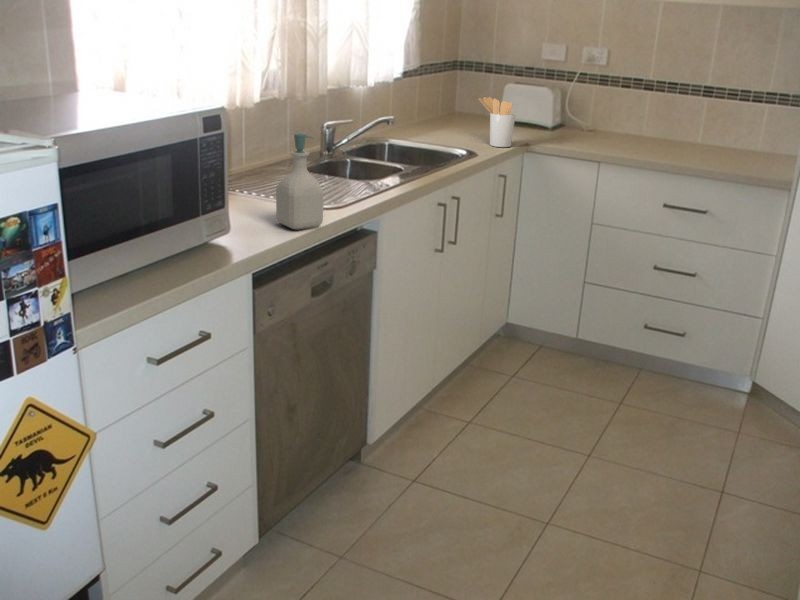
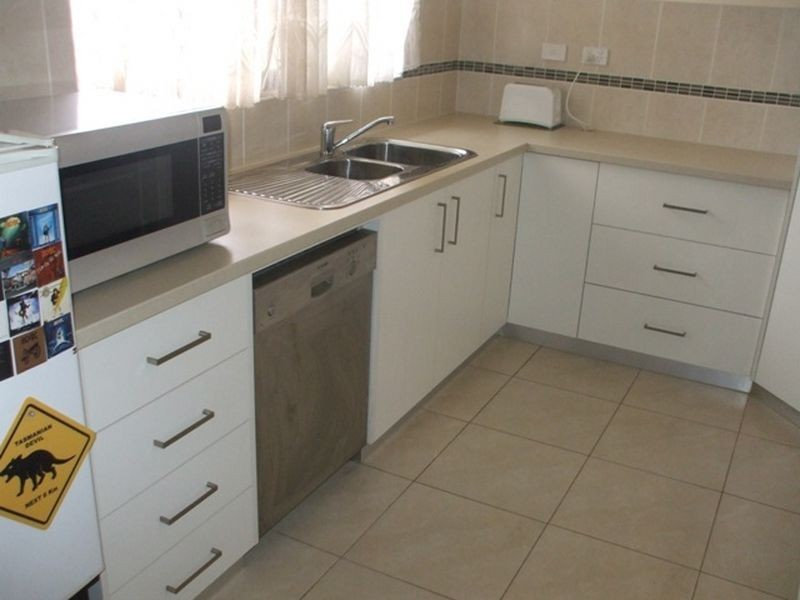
- soap bottle [275,132,324,230]
- utensil holder [478,96,517,148]
